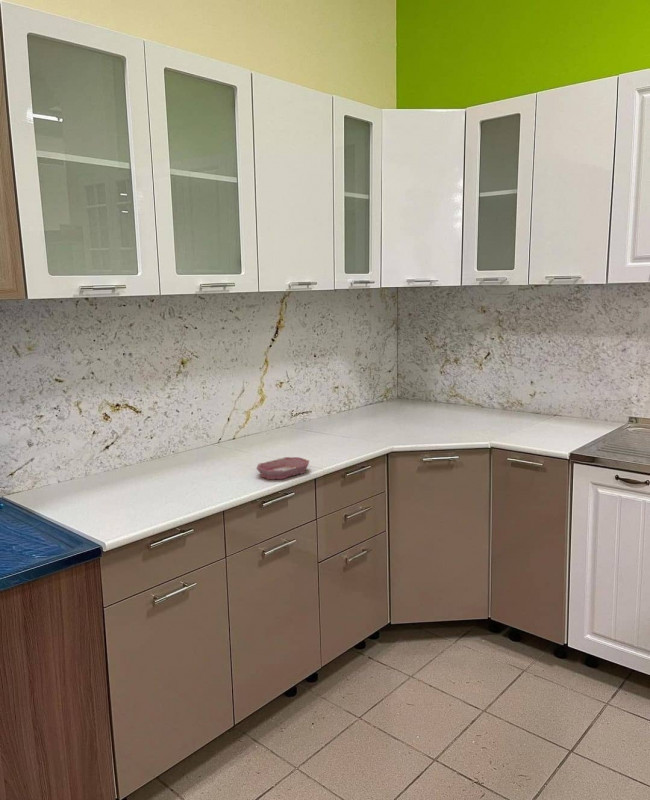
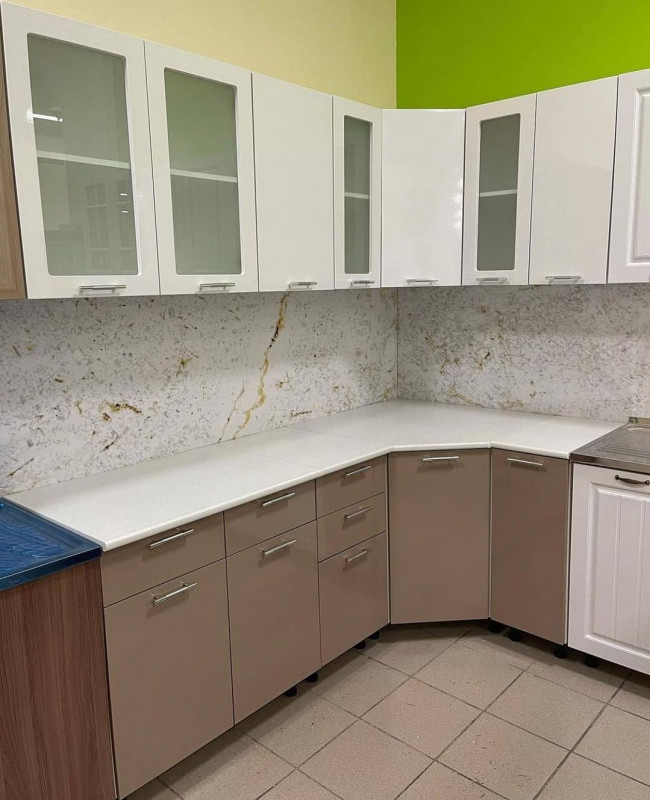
- bowl [255,456,310,480]
